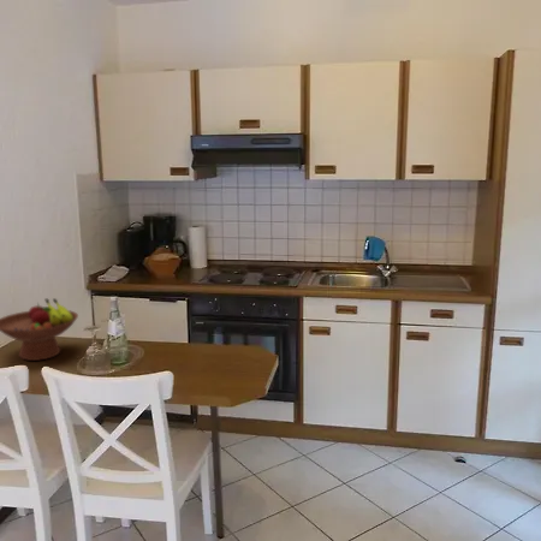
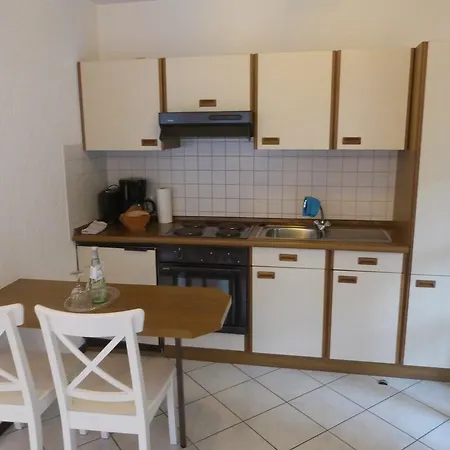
- fruit bowl [0,297,79,362]
